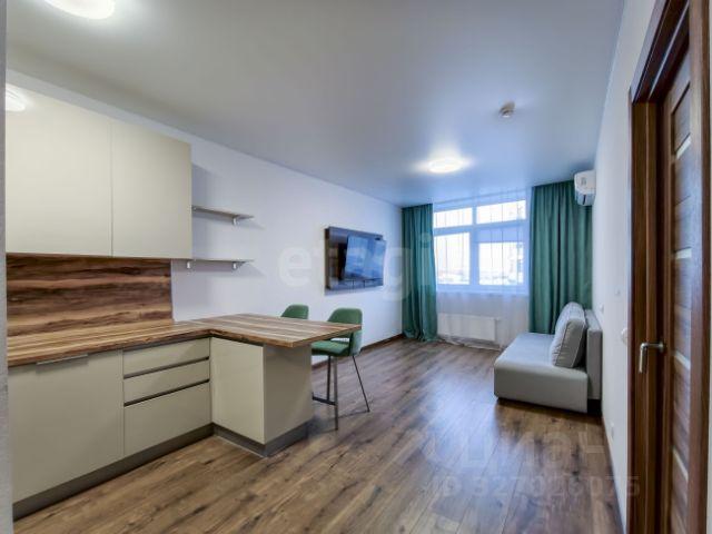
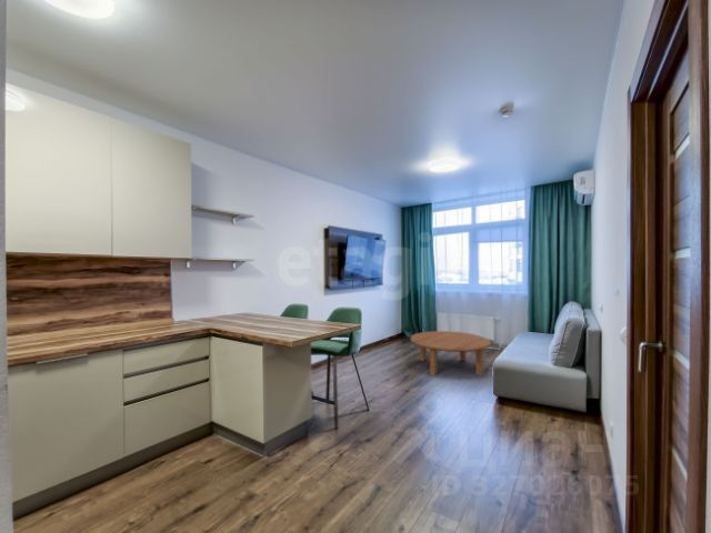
+ coffee table [410,330,492,376]
